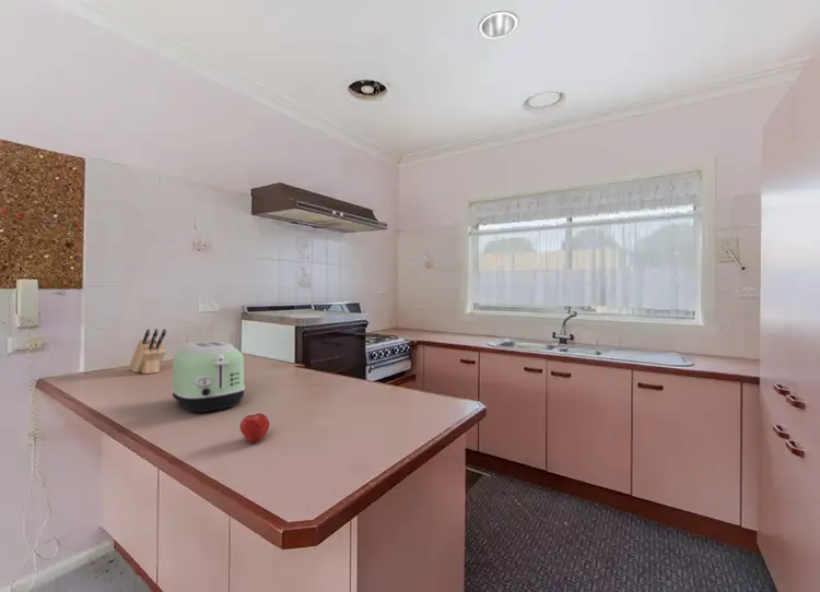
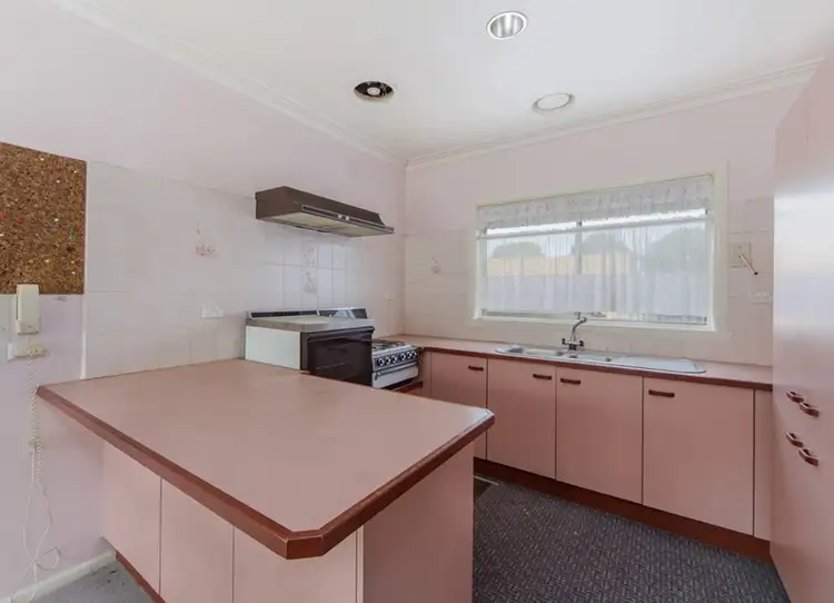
- fruit [238,413,271,445]
- toaster [171,340,246,414]
- knife block [128,328,167,375]
